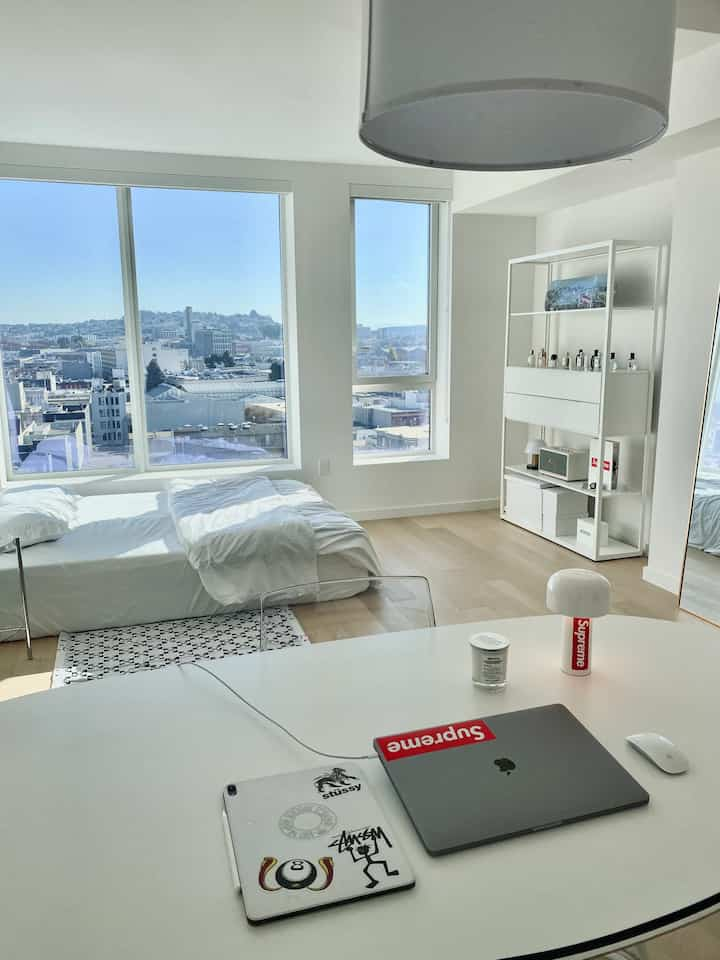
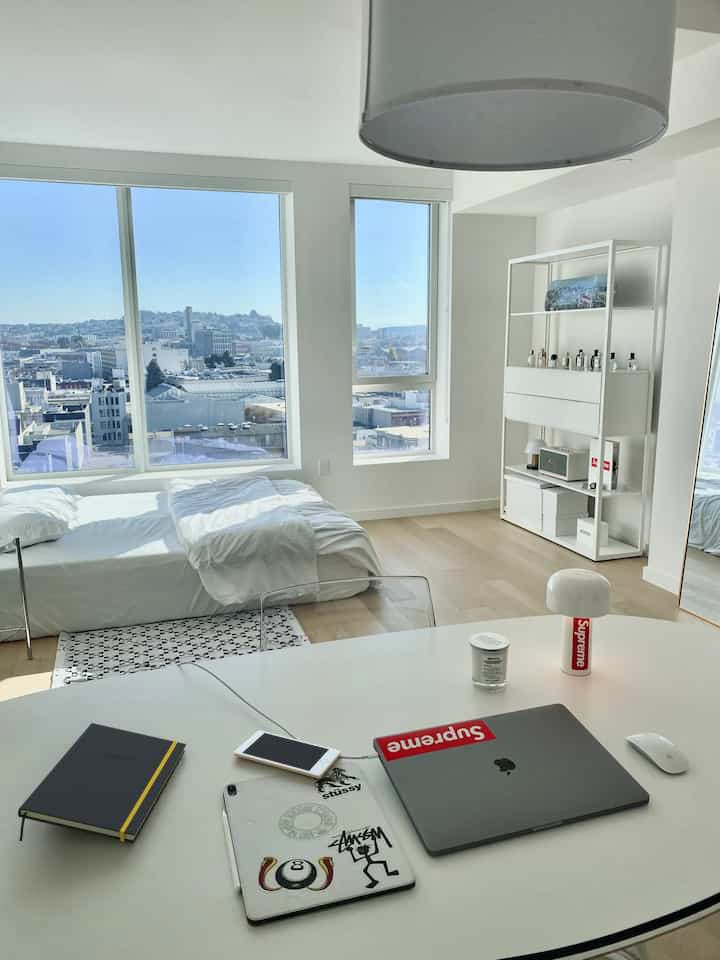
+ cell phone [233,730,342,779]
+ notepad [17,722,187,844]
